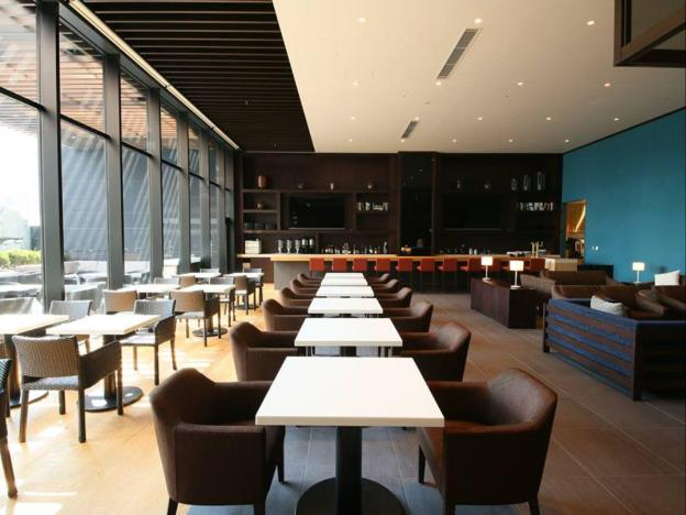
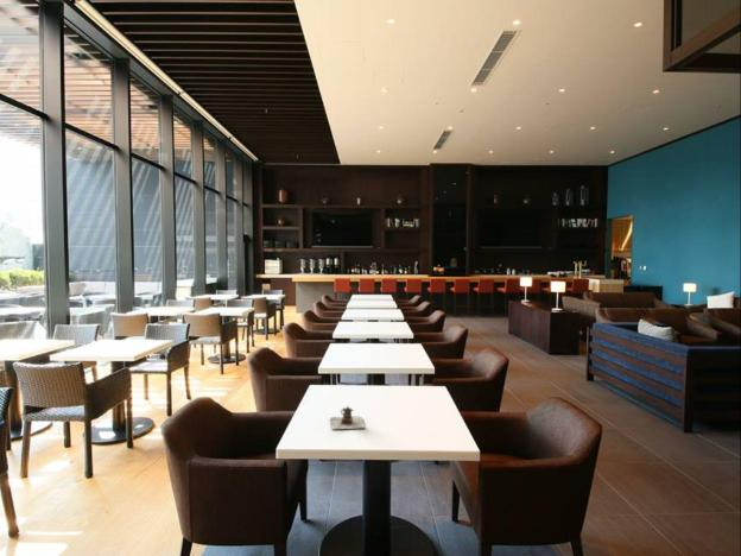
+ teapot [329,405,366,430]
